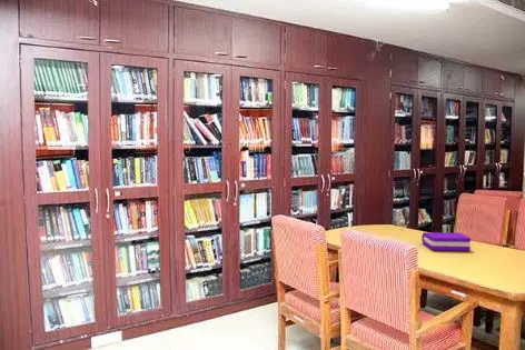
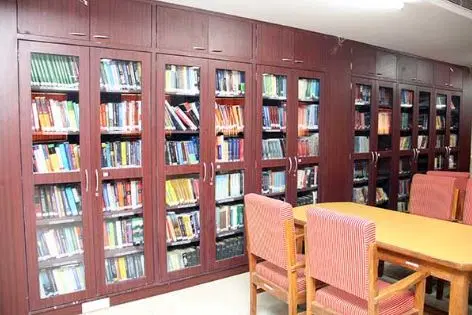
- book [420,231,472,252]
